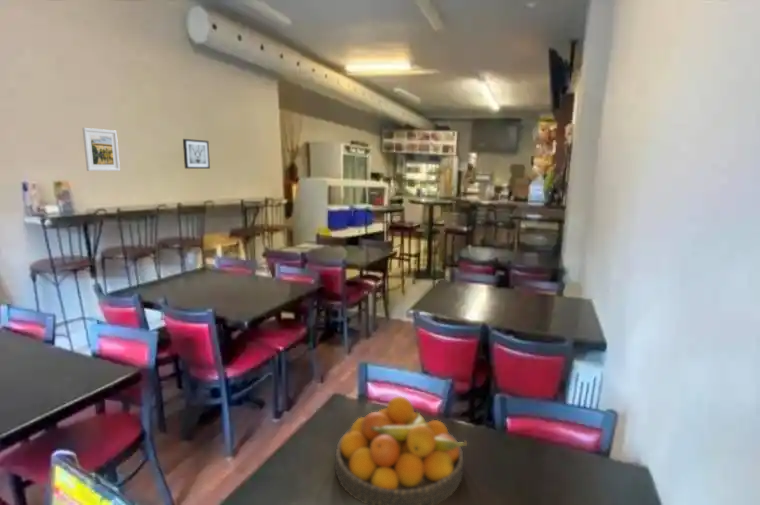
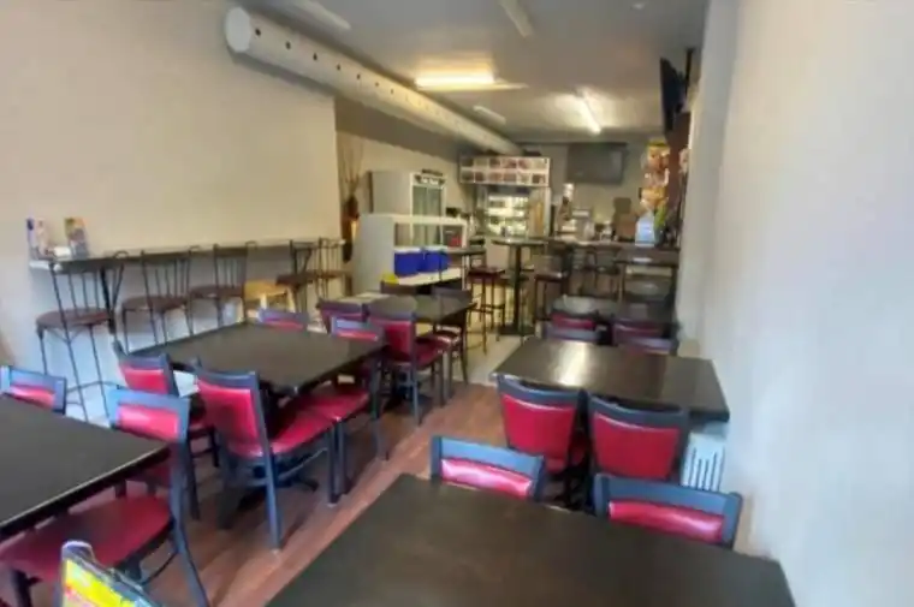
- wall art [182,138,211,170]
- fruit bowl [334,395,468,505]
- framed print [81,127,121,172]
